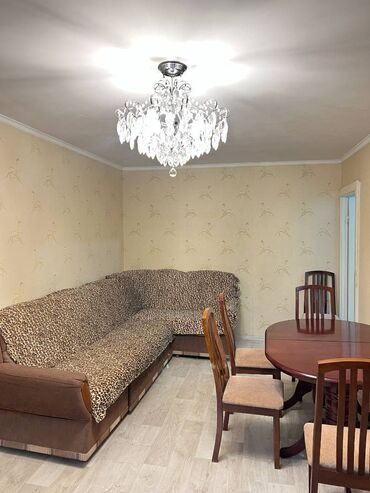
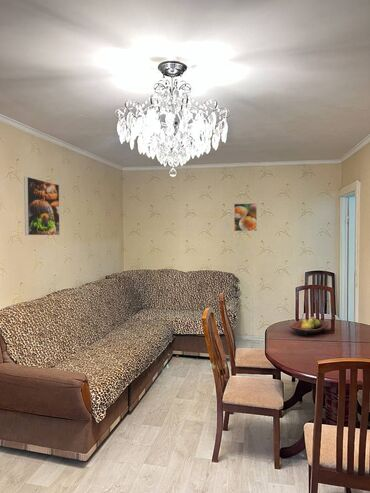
+ fruit bowl [288,316,330,337]
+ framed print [233,202,258,232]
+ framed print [23,176,61,236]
